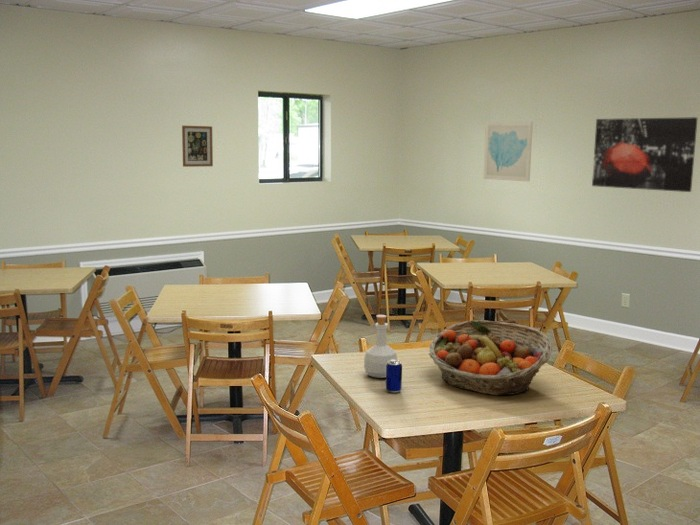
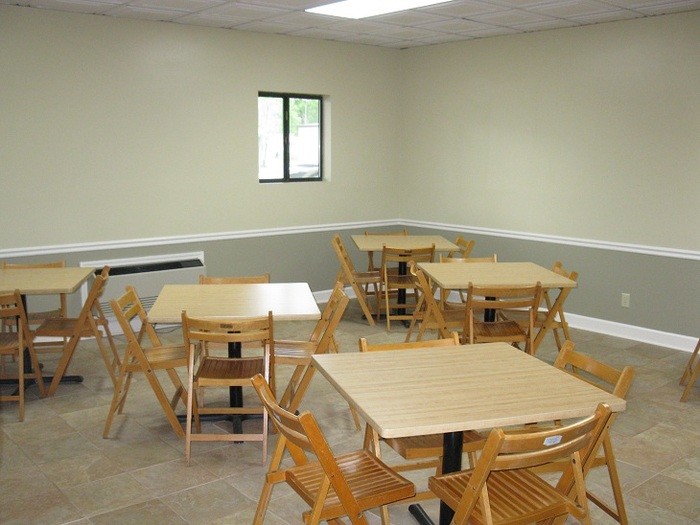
- beer can [385,359,403,394]
- bottle [363,314,398,379]
- wall art [181,125,214,168]
- fruit basket [428,319,553,397]
- wall art [591,116,699,193]
- wall art [482,121,534,183]
